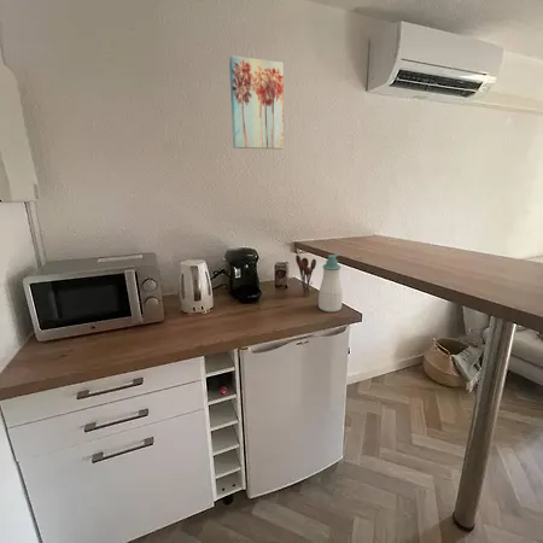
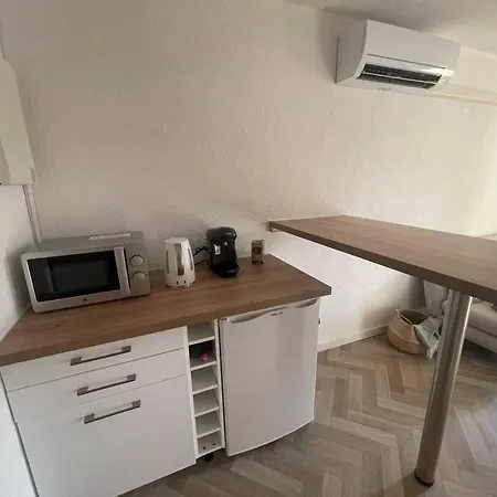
- soap bottle [317,253,344,313]
- wall art [228,54,285,151]
- utensil holder [294,253,317,298]
